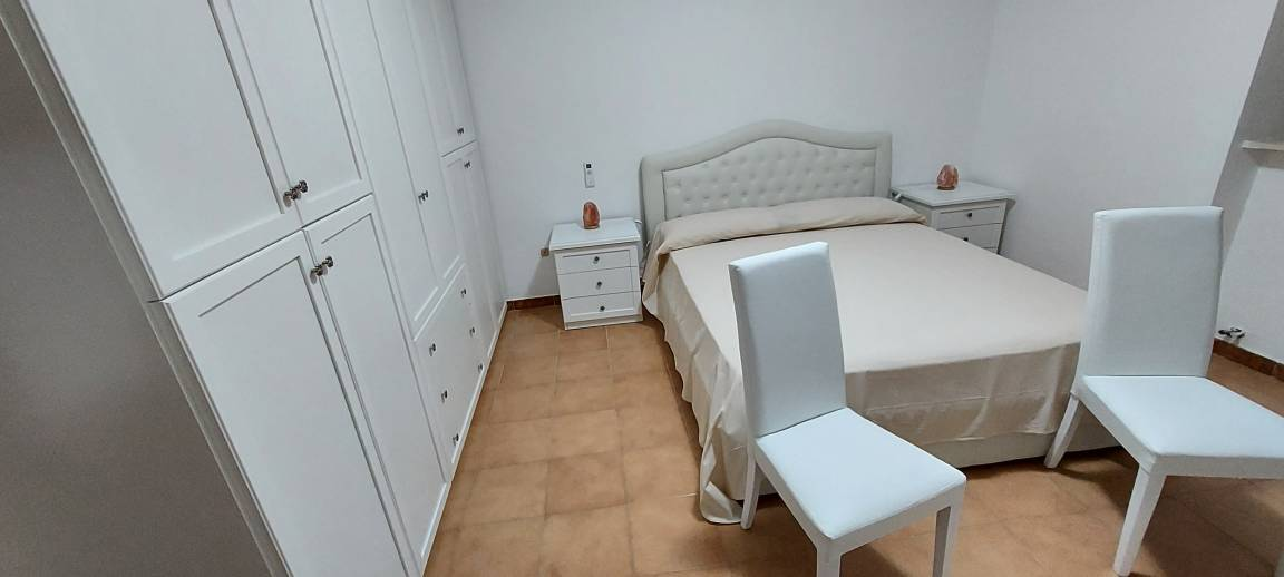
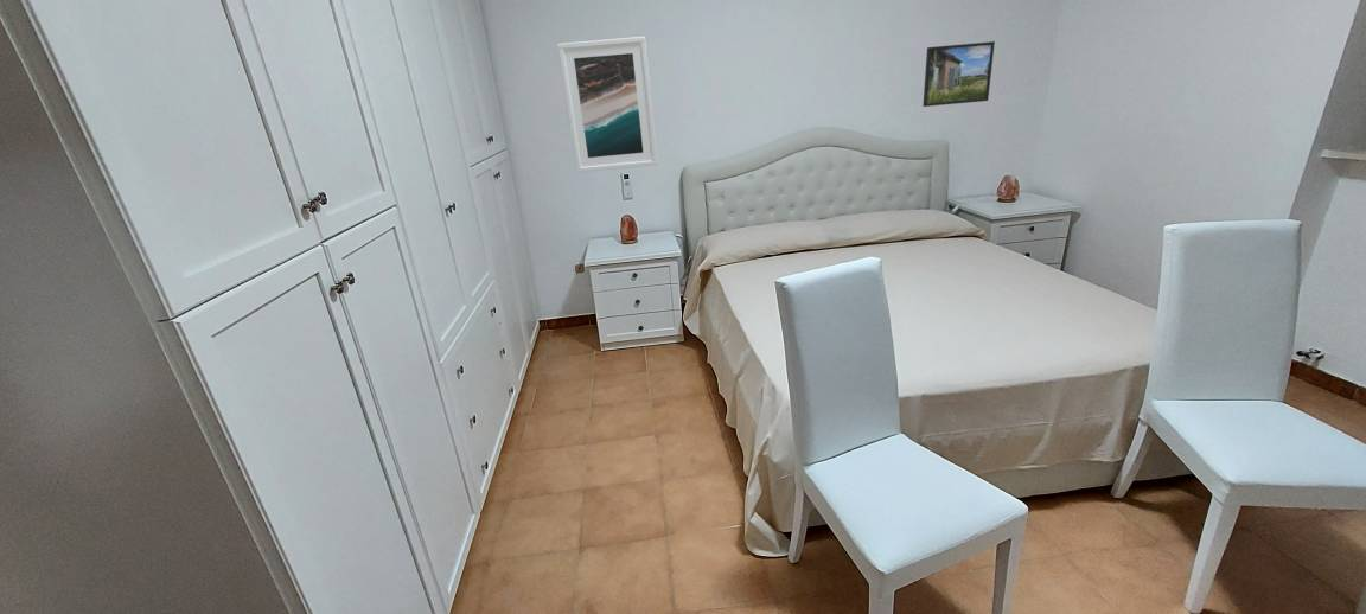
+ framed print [921,40,996,108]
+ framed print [556,36,659,173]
